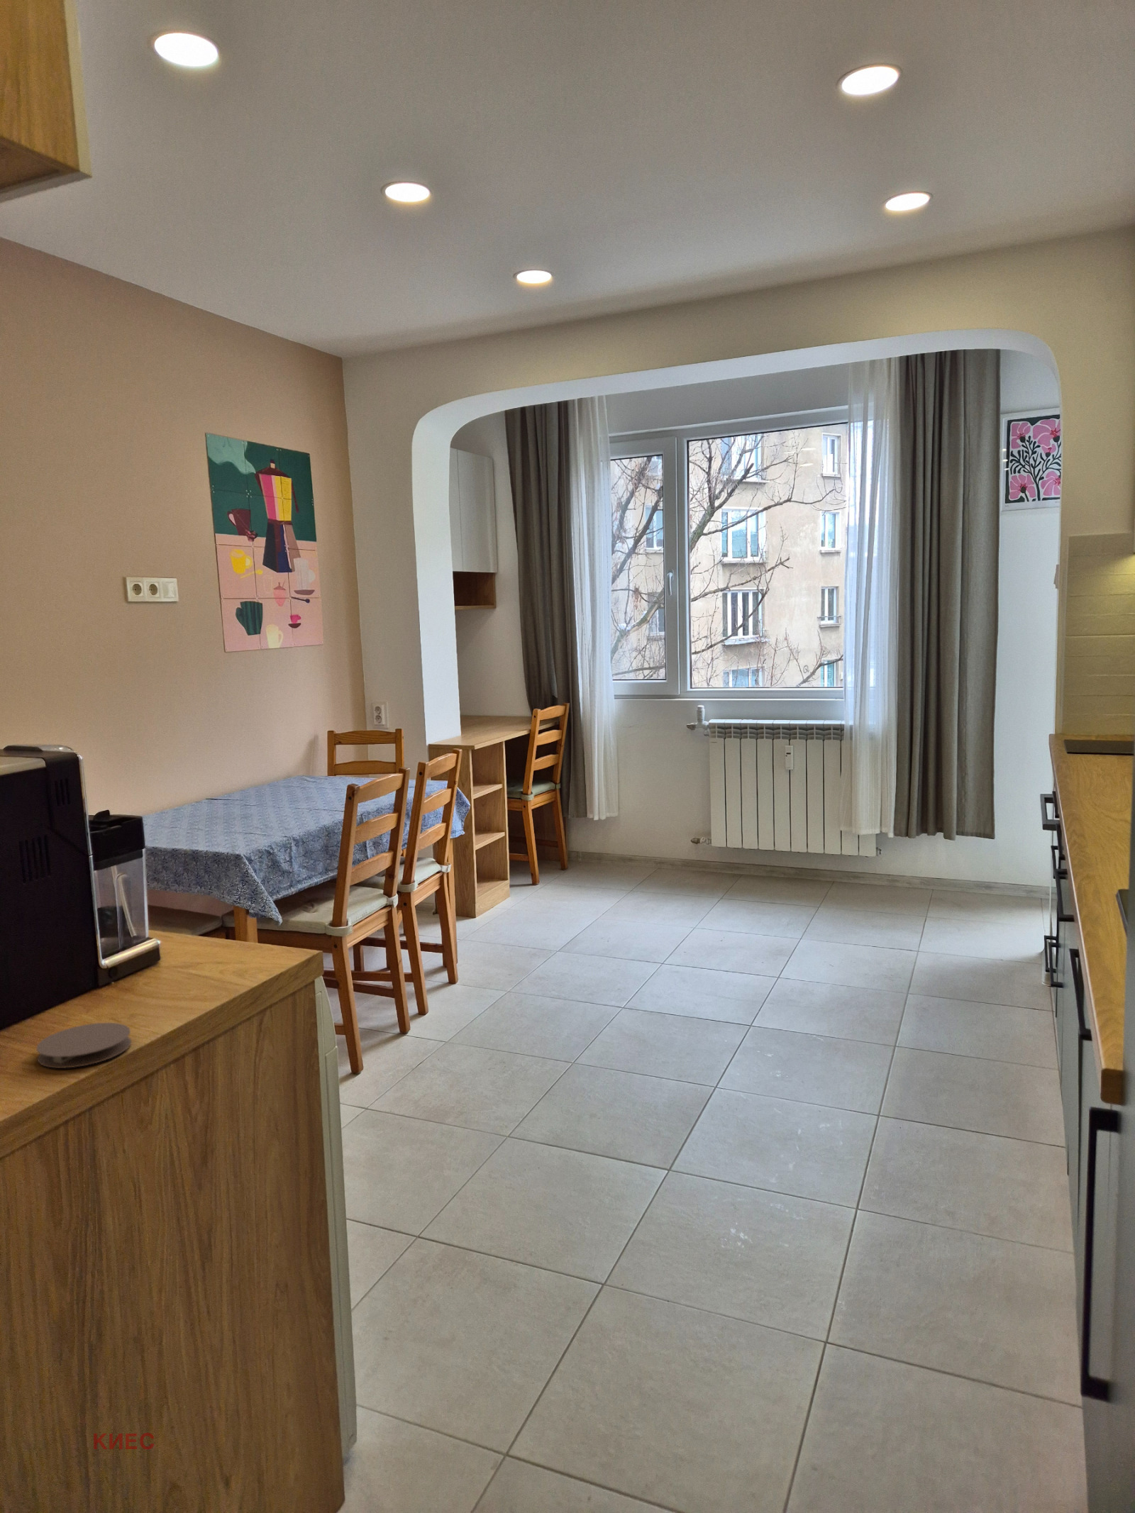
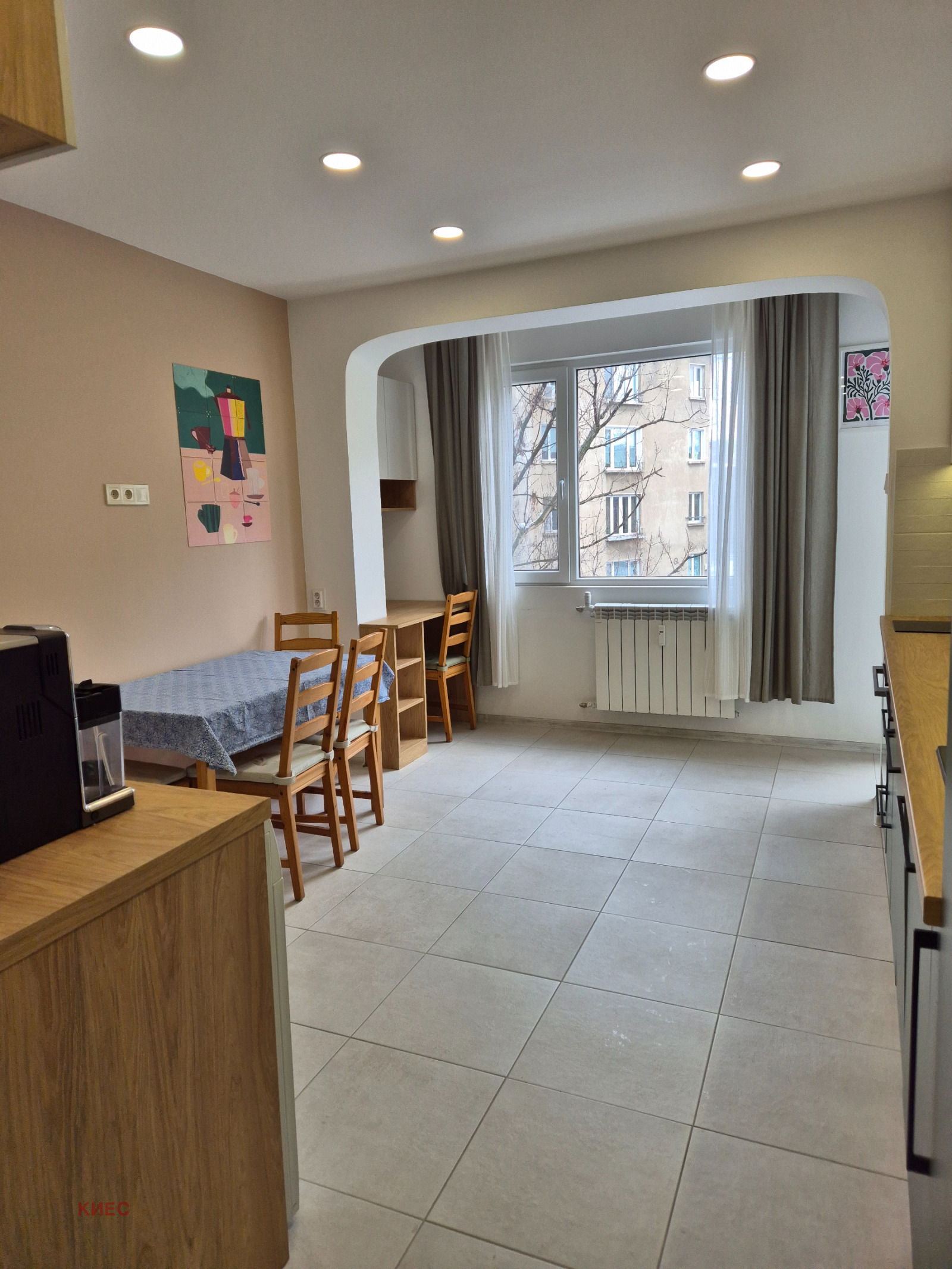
- coaster [36,1022,132,1069]
